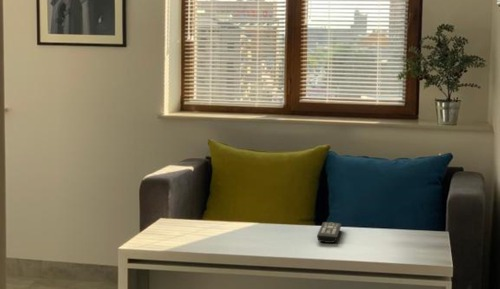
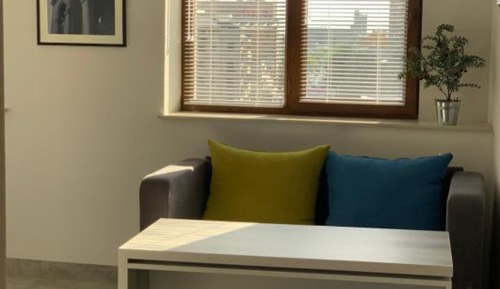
- remote control [316,221,342,244]
